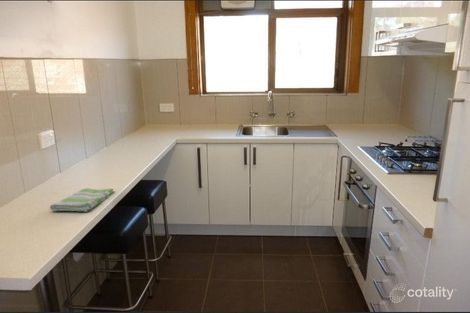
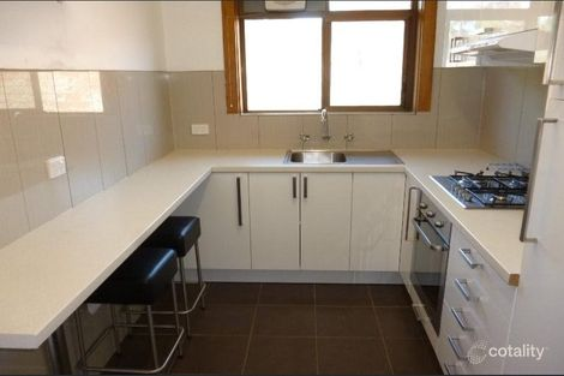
- dish towel [49,188,115,213]
